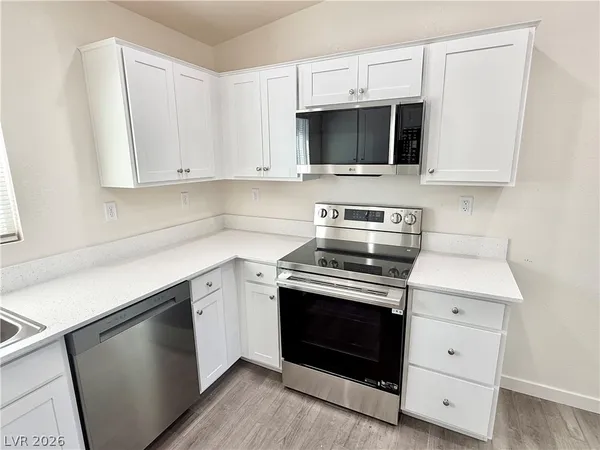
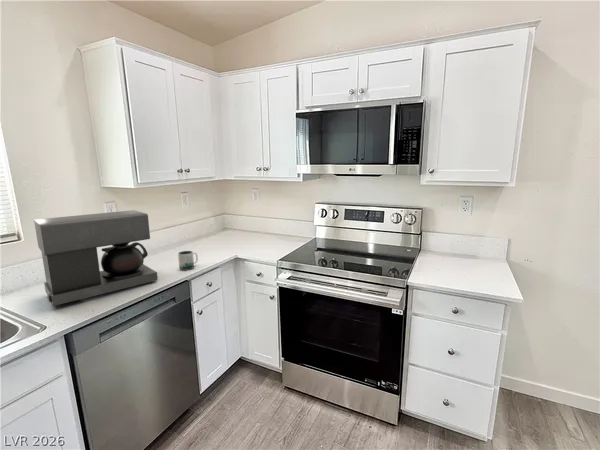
+ mug [177,250,199,271]
+ coffee maker [33,209,159,309]
